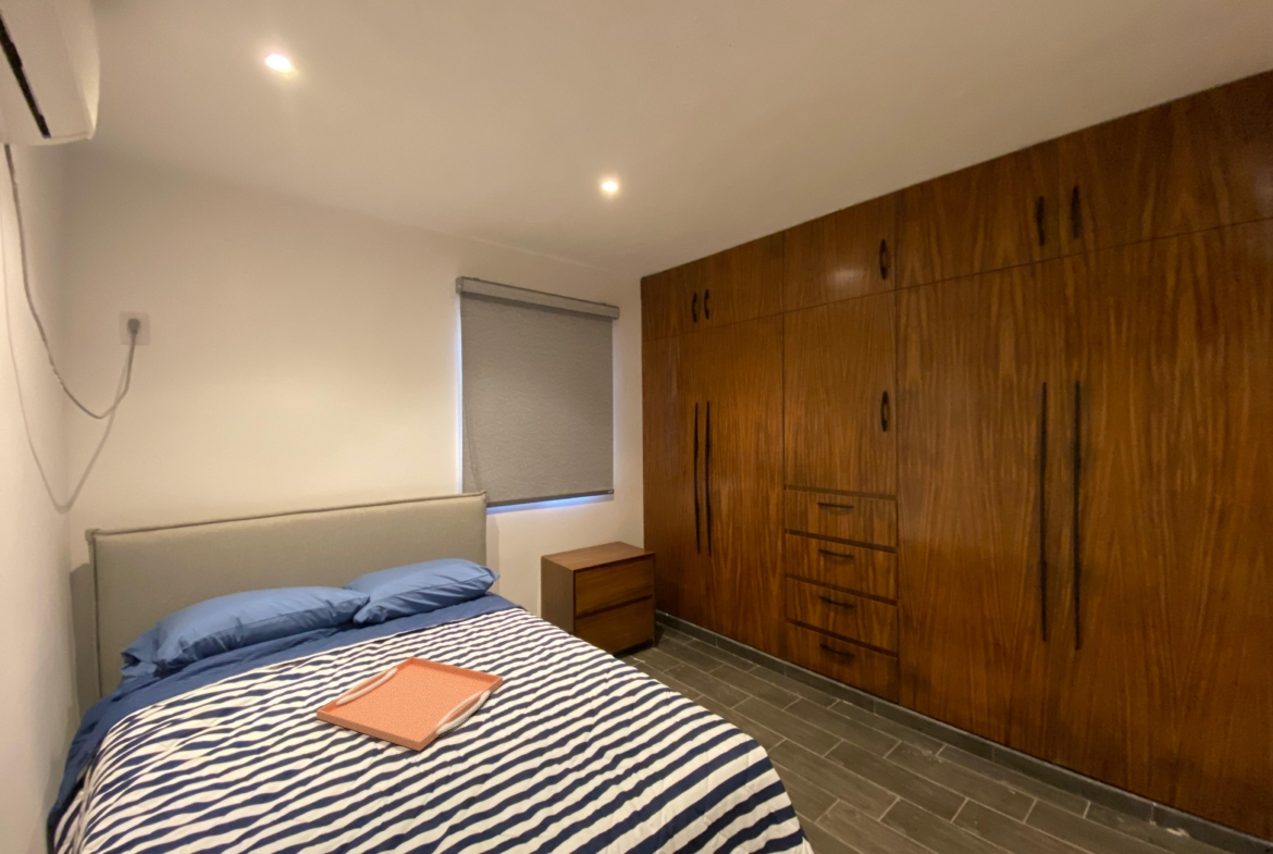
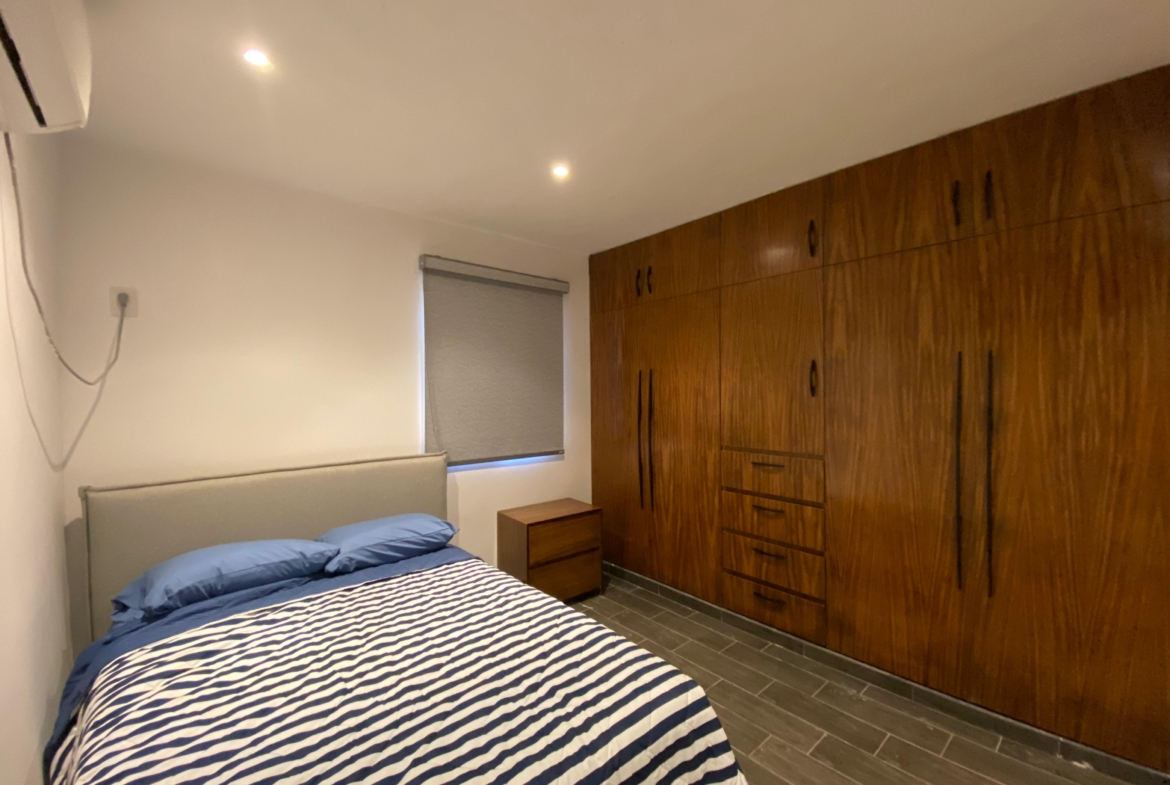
- serving tray [316,656,504,752]
